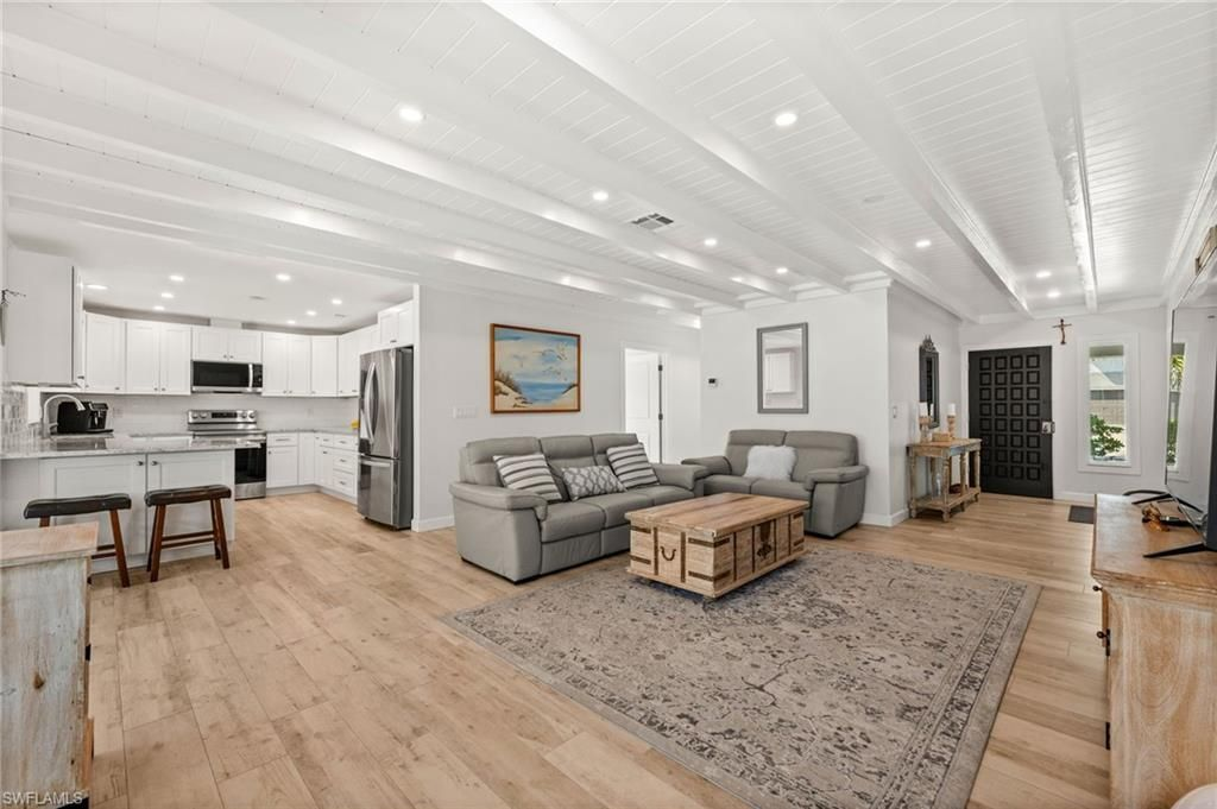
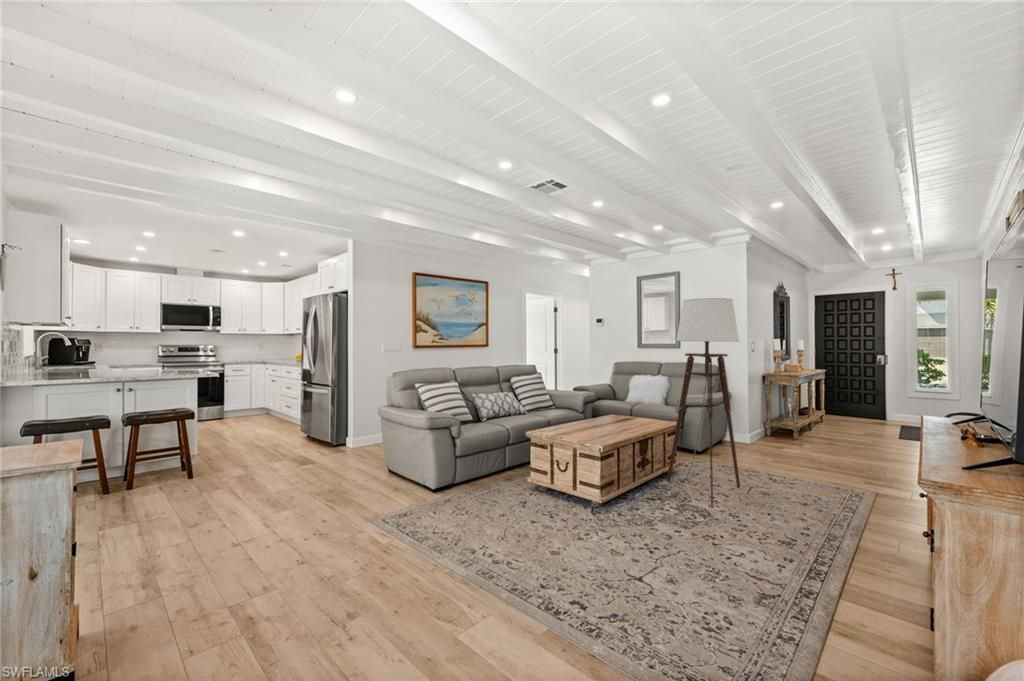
+ floor lamp [653,297,741,506]
